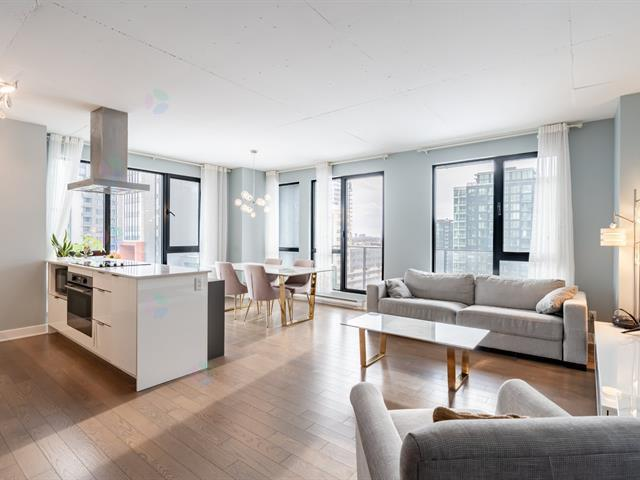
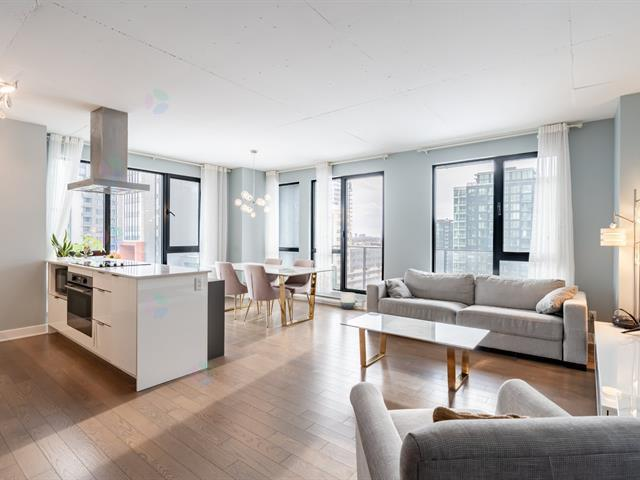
+ planter [339,291,357,310]
